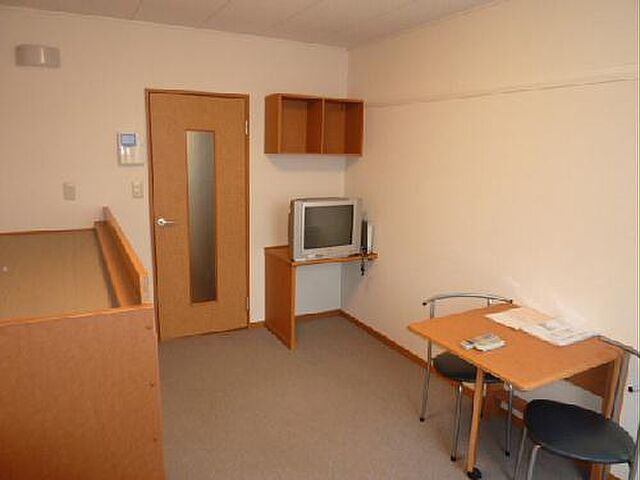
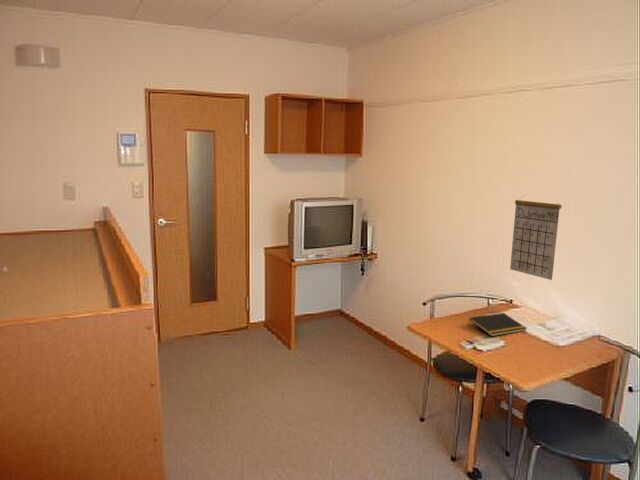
+ notepad [467,312,528,337]
+ calendar [509,194,563,281]
